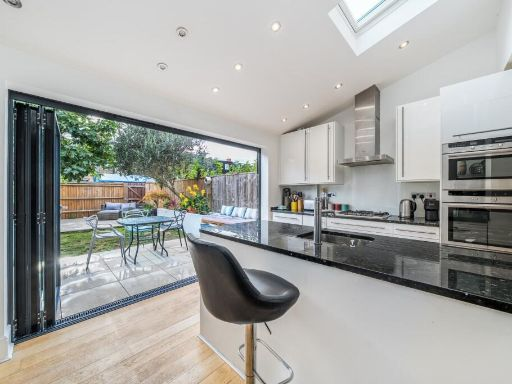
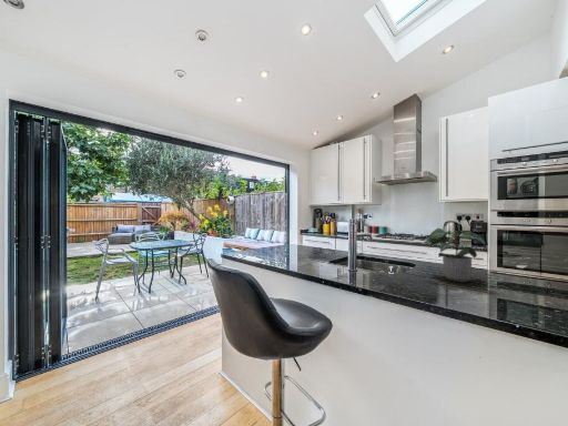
+ potted plant [425,227,487,283]
